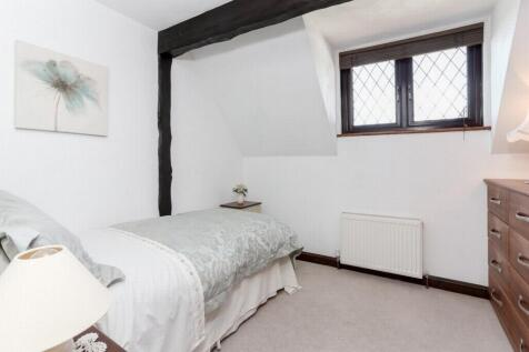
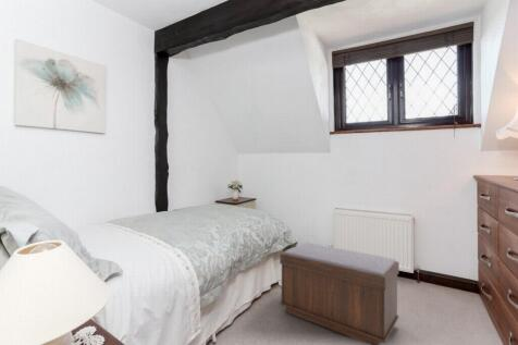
+ bench [279,242,399,345]
